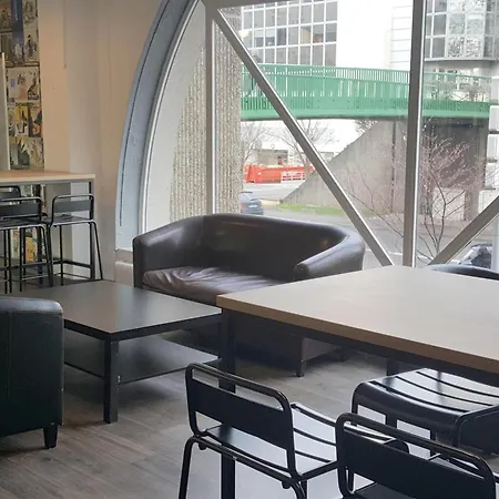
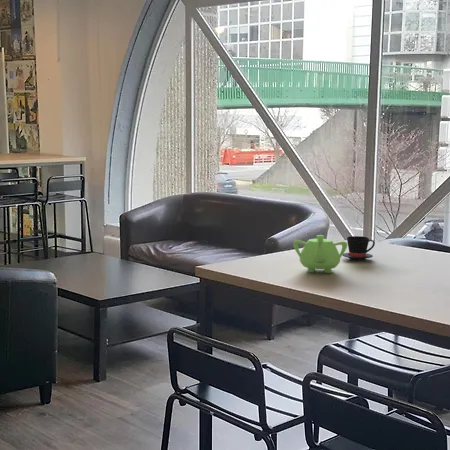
+ teacup [342,235,376,261]
+ teapot [292,234,348,274]
